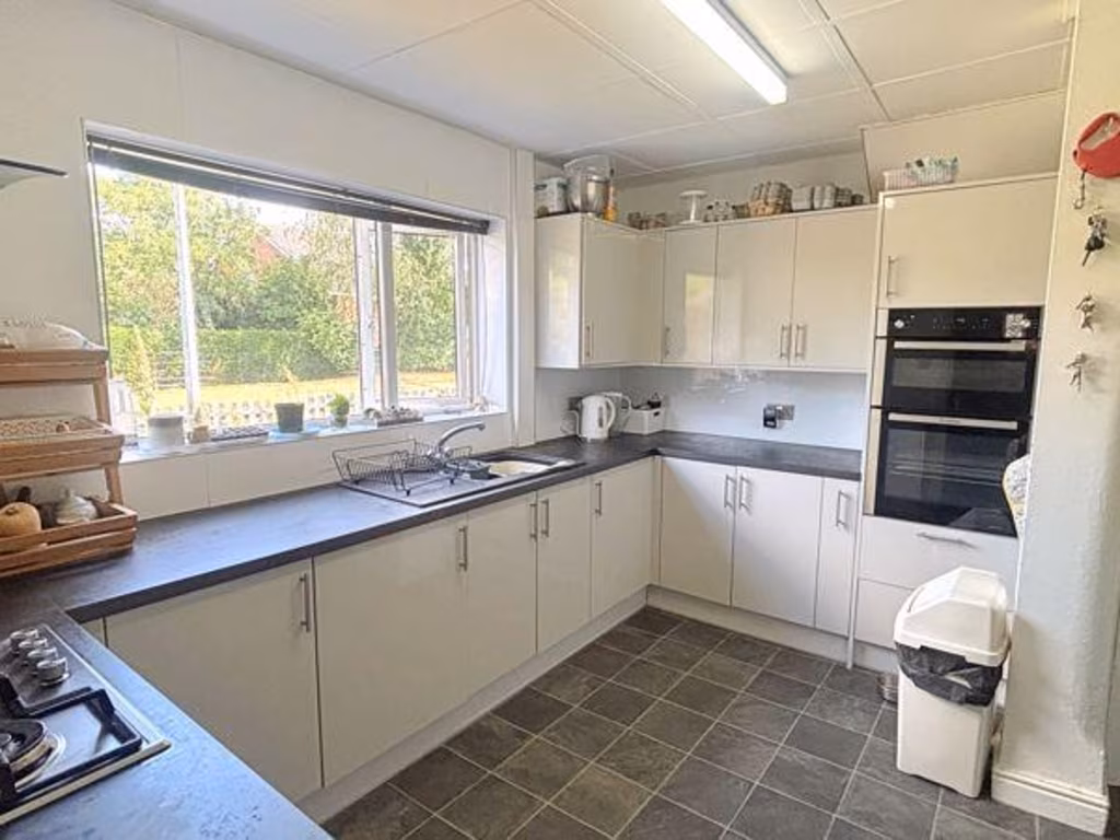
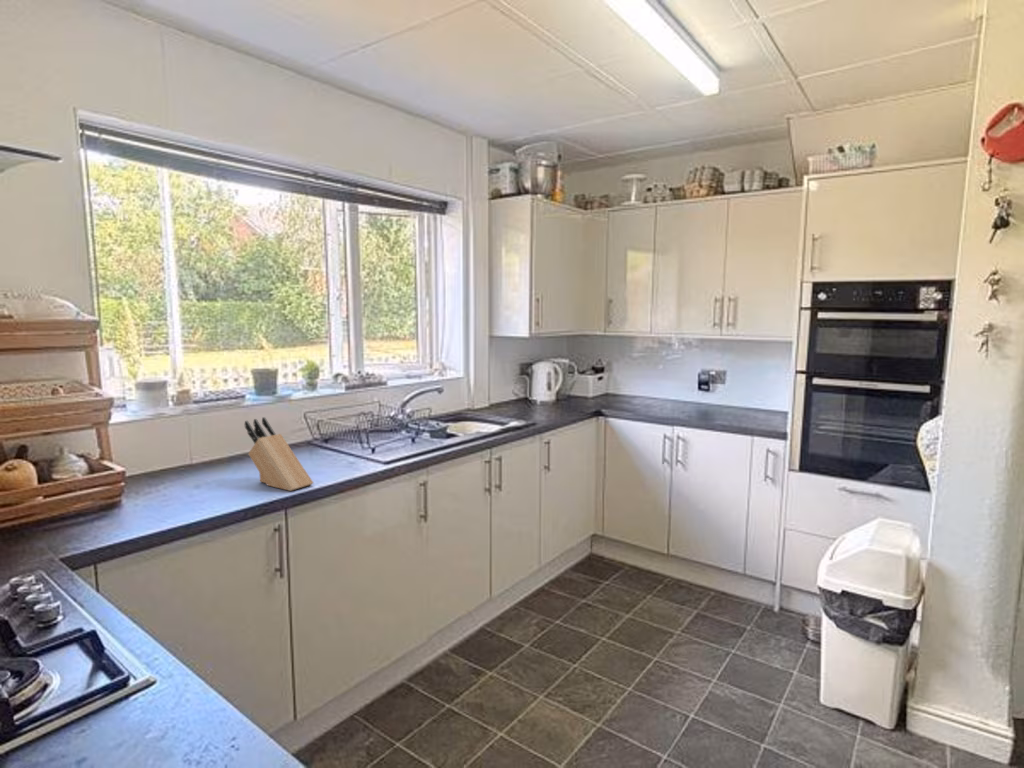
+ knife block [244,416,314,492]
